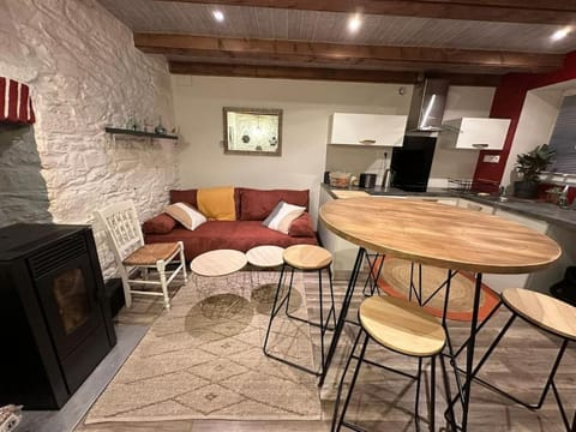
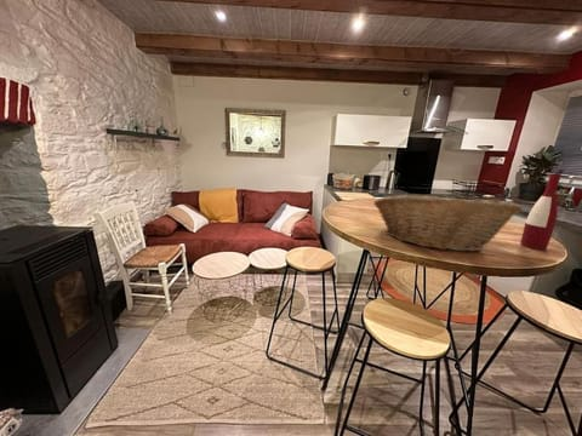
+ alcohol [519,172,563,251]
+ fruit basket [372,194,525,252]
